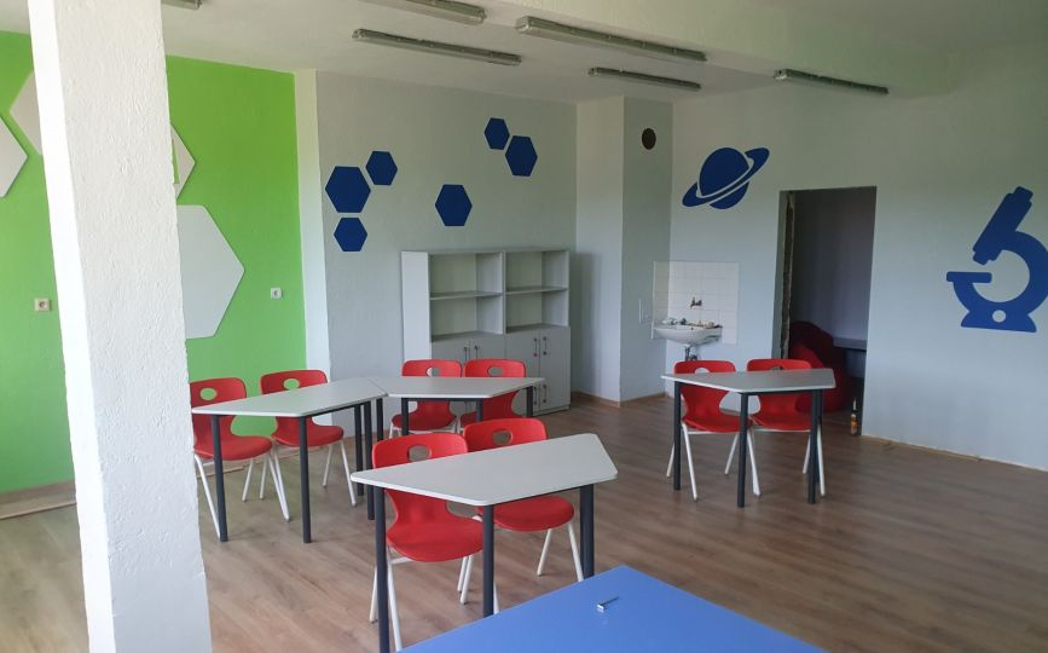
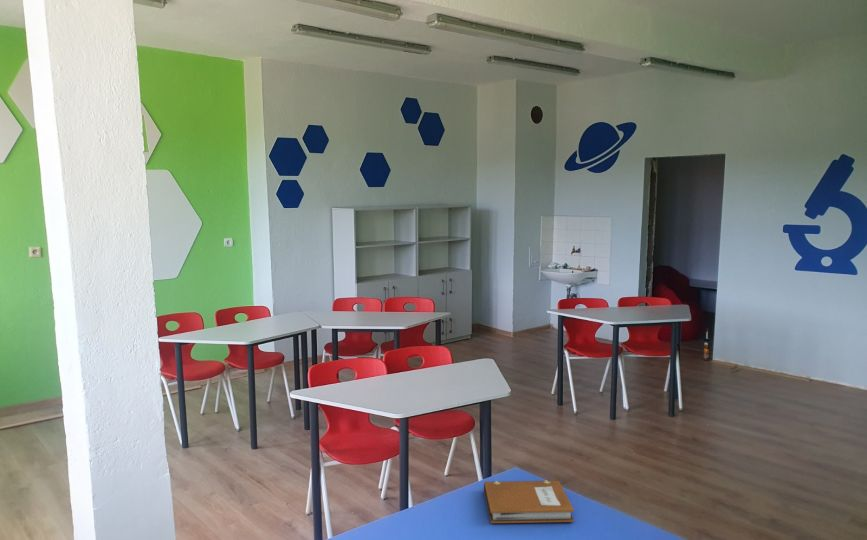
+ notebook [483,479,575,524]
